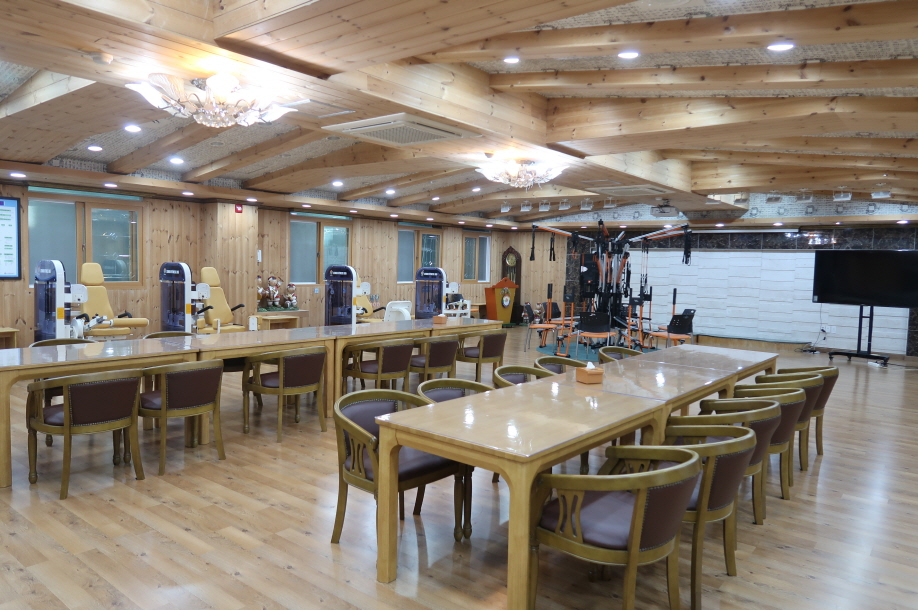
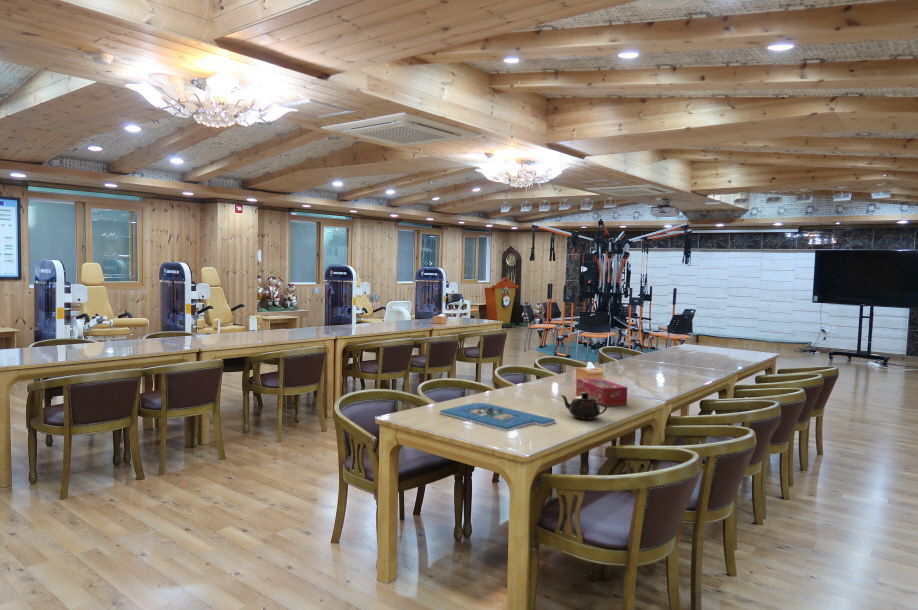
+ teapot [559,392,608,421]
+ board game [438,402,557,432]
+ tissue box [575,377,629,407]
